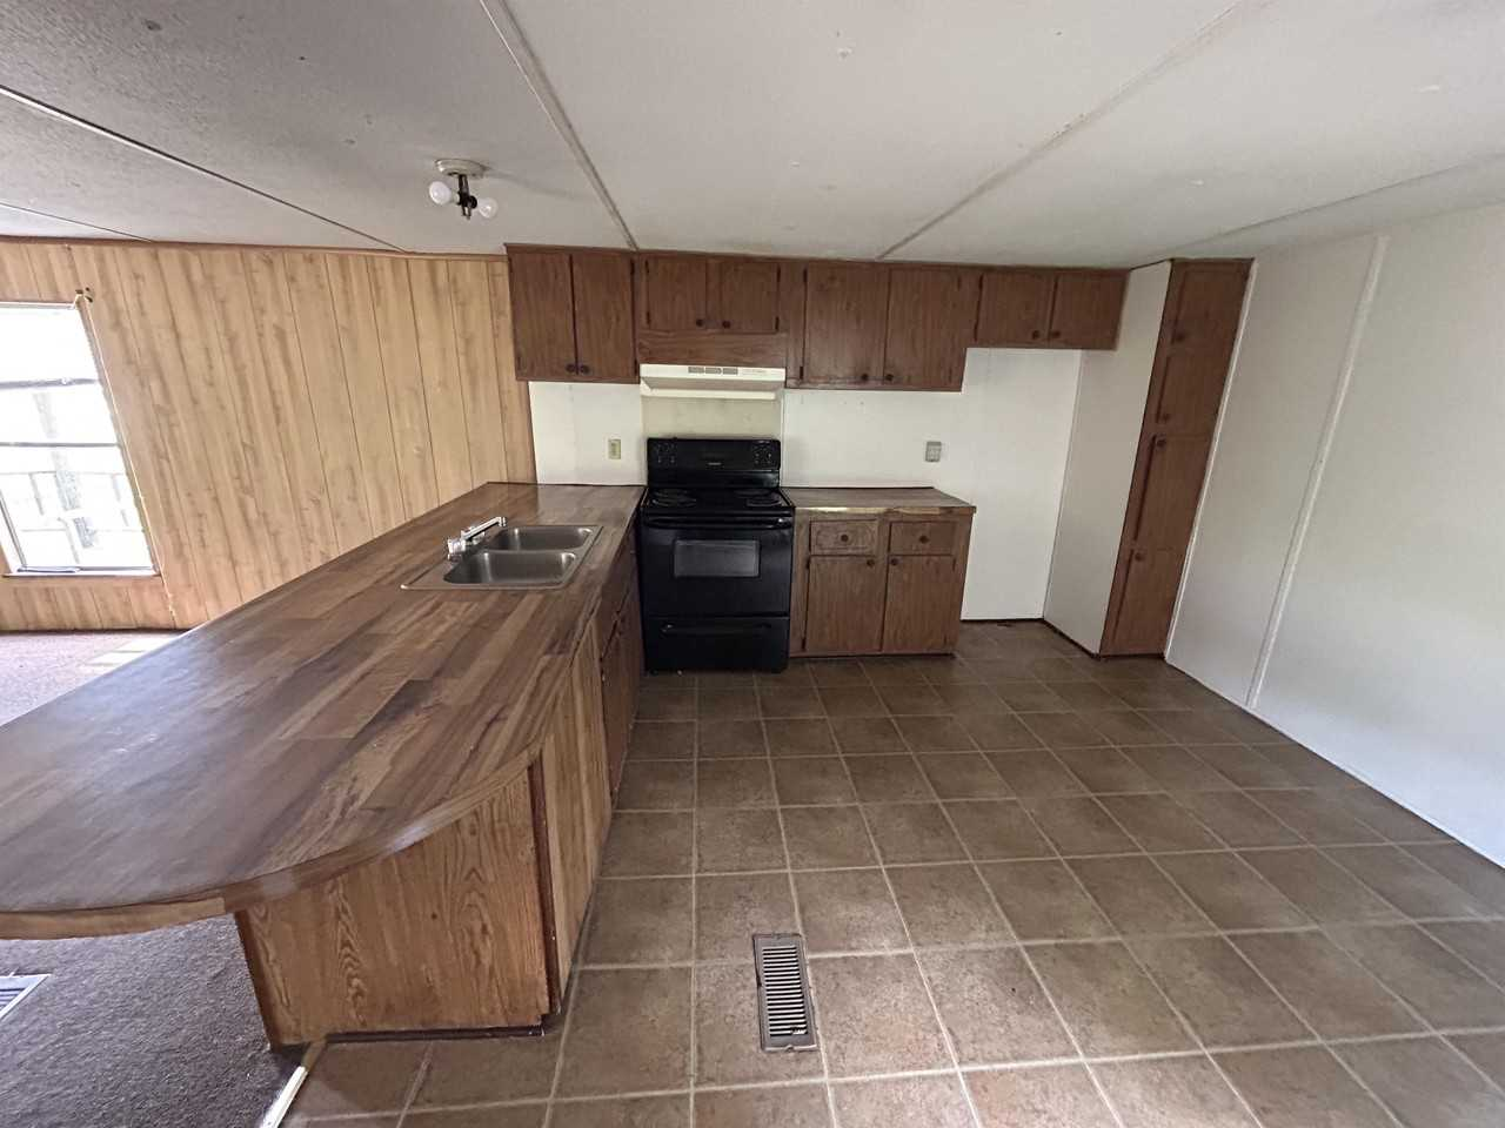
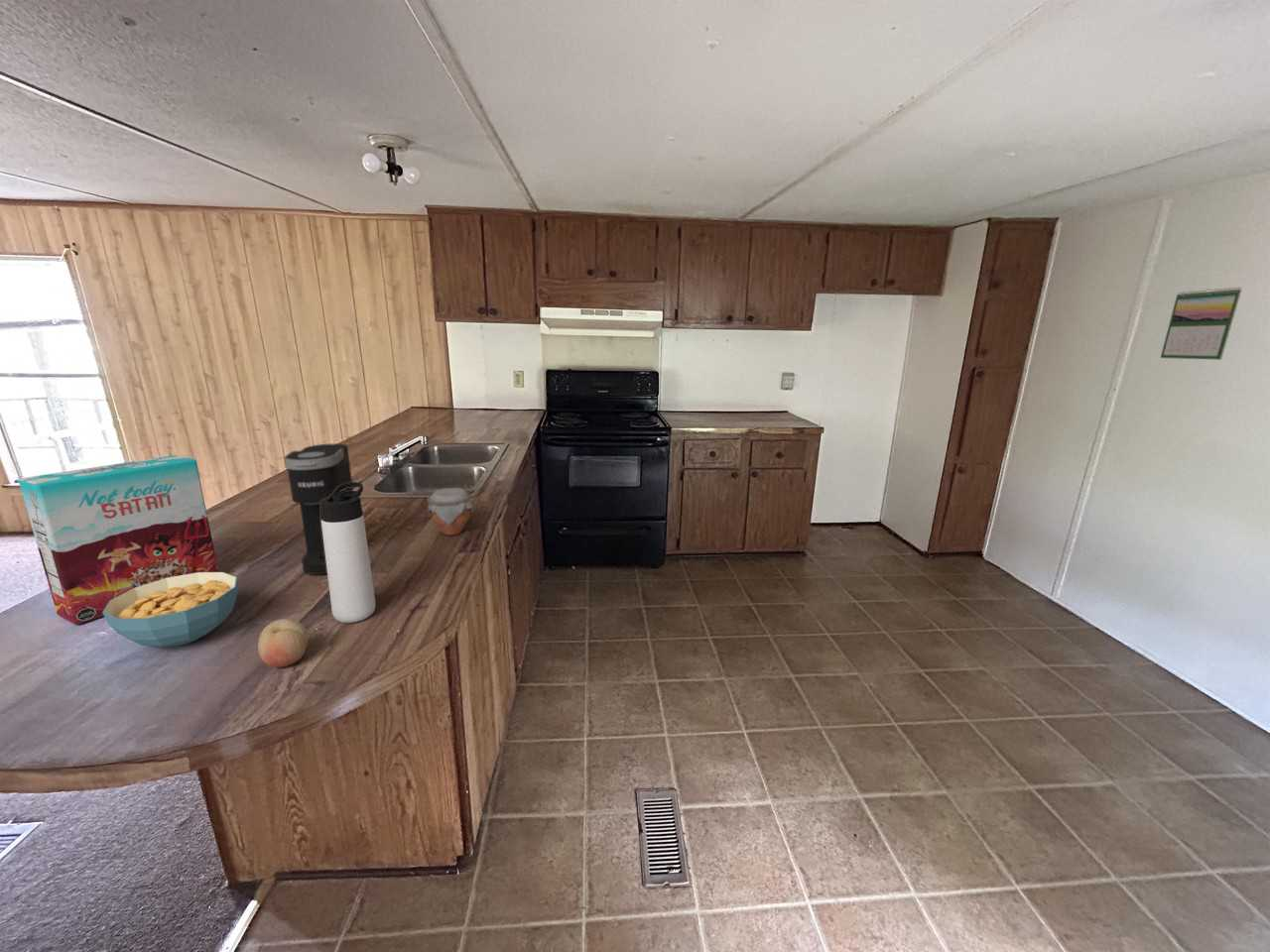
+ thermos bottle [320,481,376,624]
+ calendar [1160,287,1242,361]
+ jar [426,487,474,536]
+ cereal bowl [102,571,239,648]
+ coffee maker [283,443,354,576]
+ fruit [257,618,310,668]
+ cereal box [18,454,219,626]
